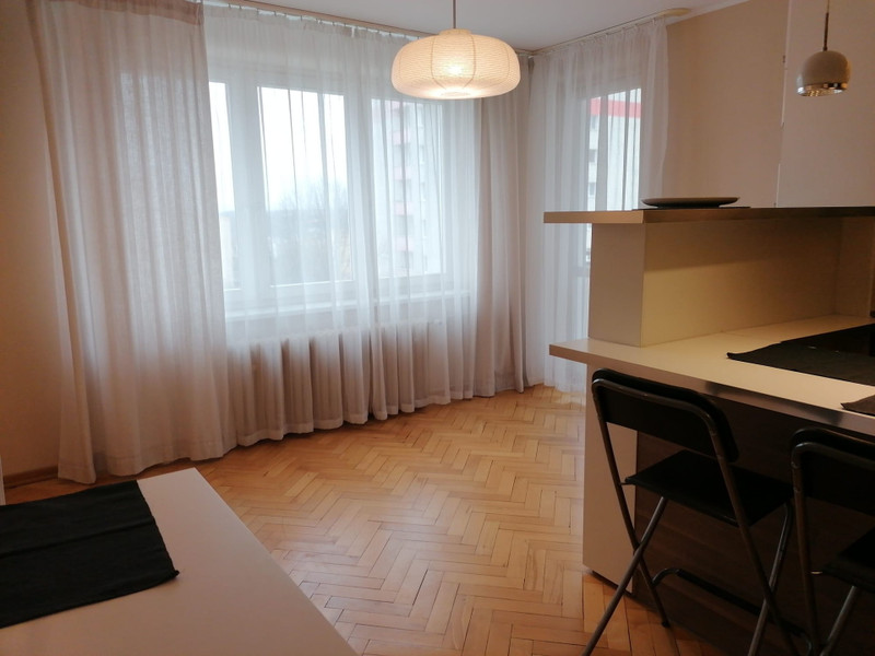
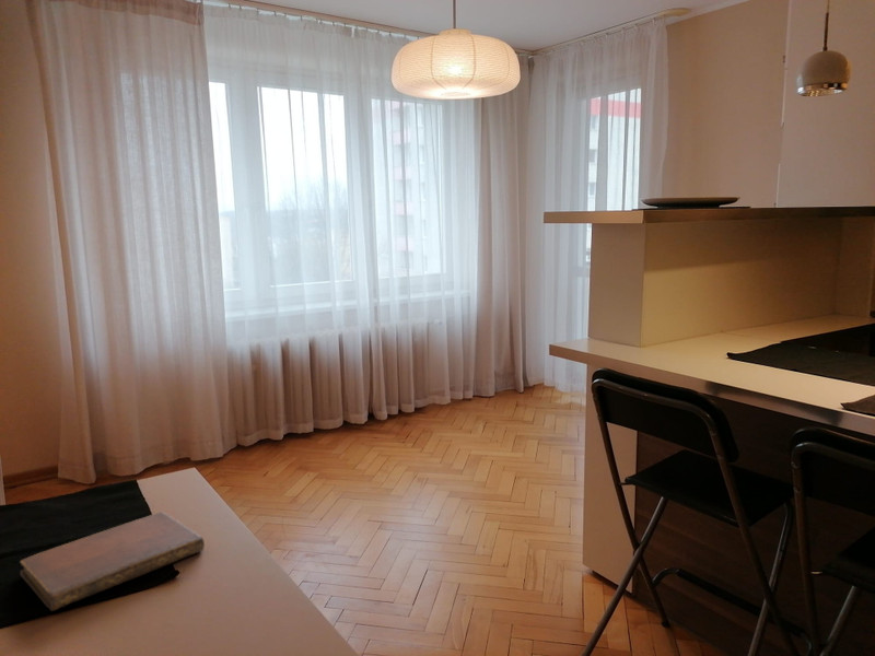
+ notebook [19,511,206,612]
